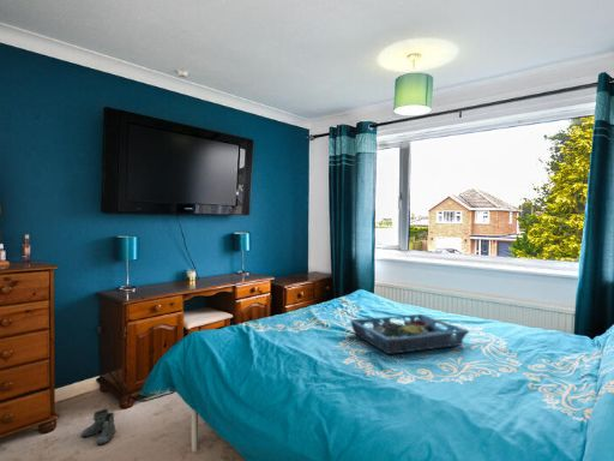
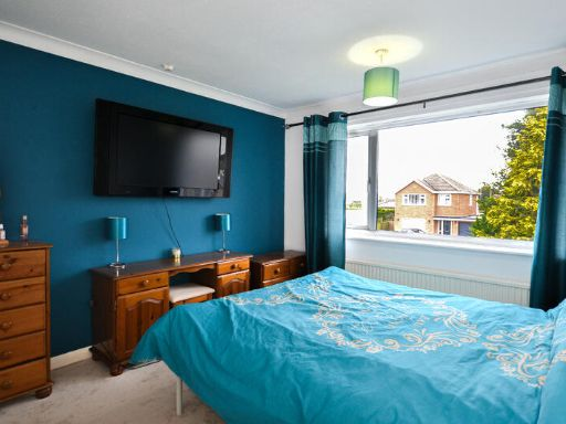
- boots [80,408,120,447]
- serving tray [349,313,470,355]
